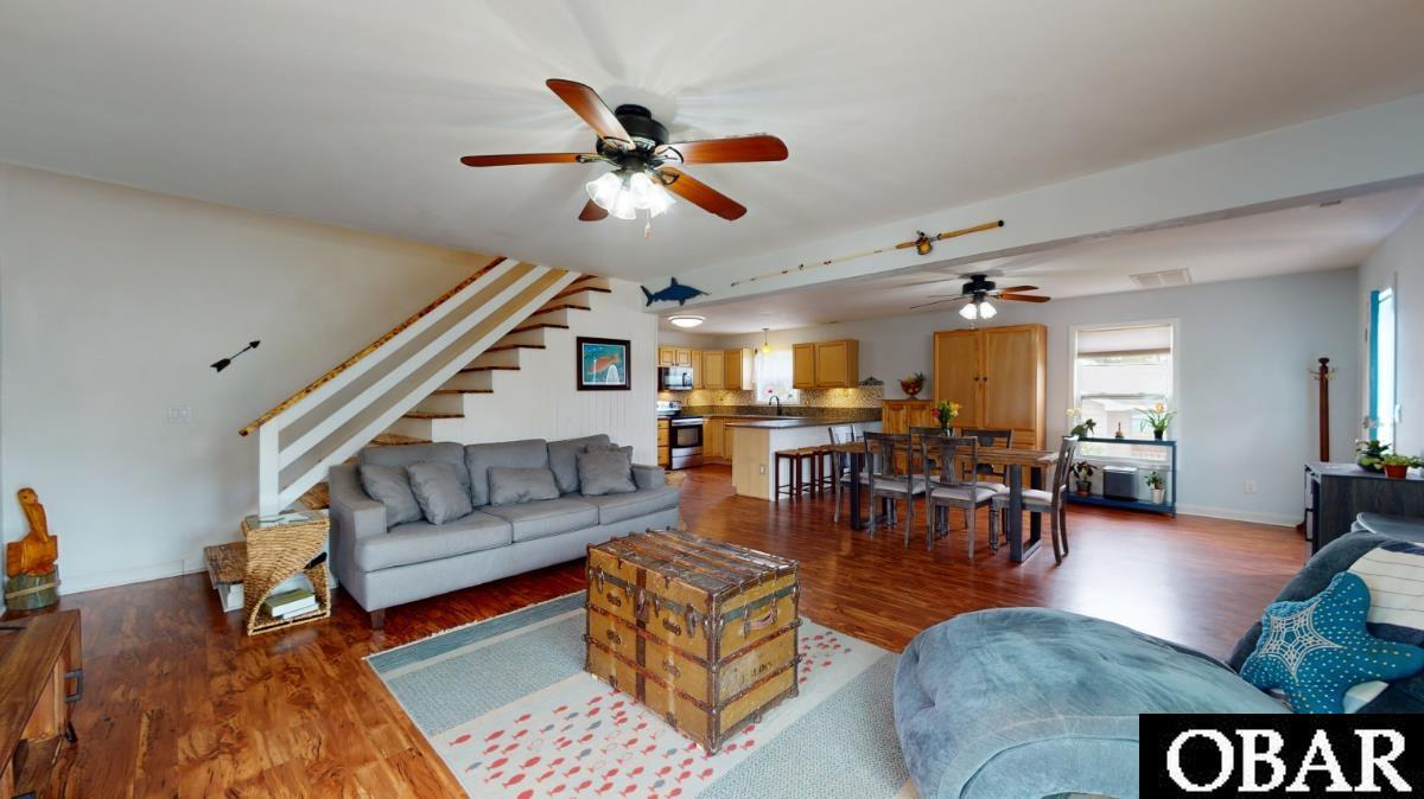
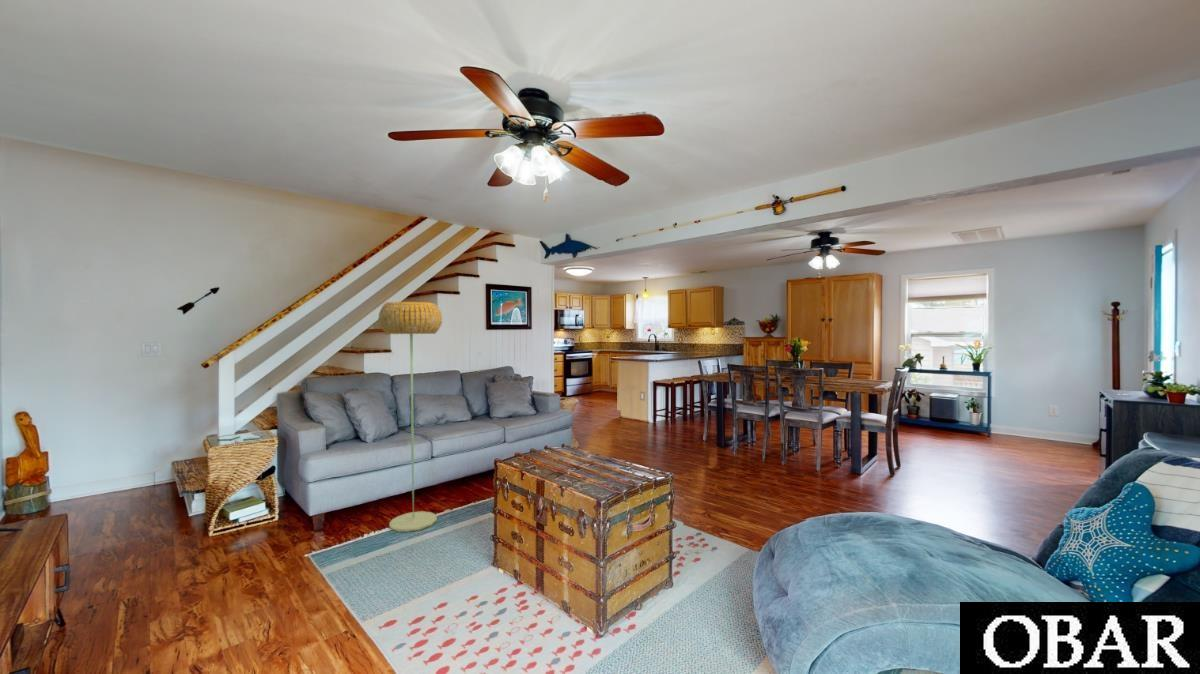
+ floor lamp [377,301,443,533]
